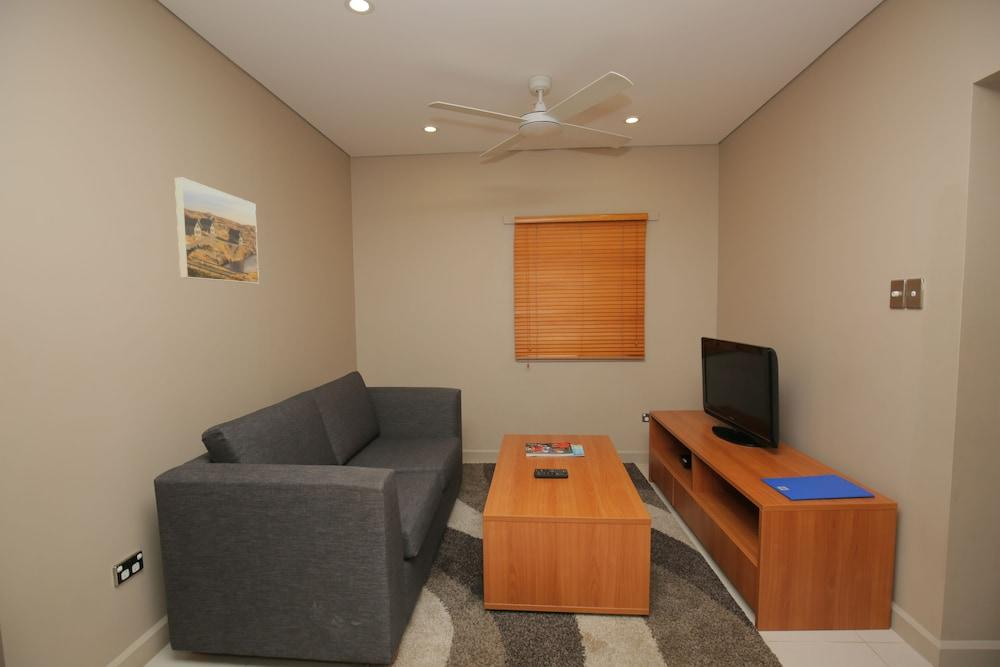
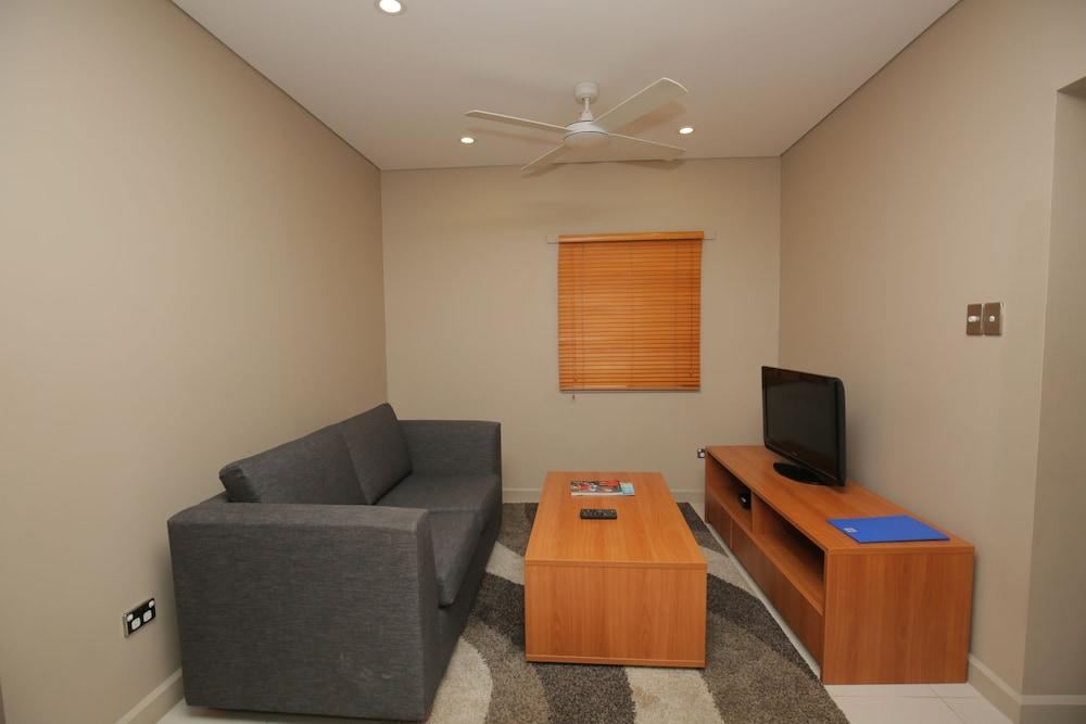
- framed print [174,176,260,284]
